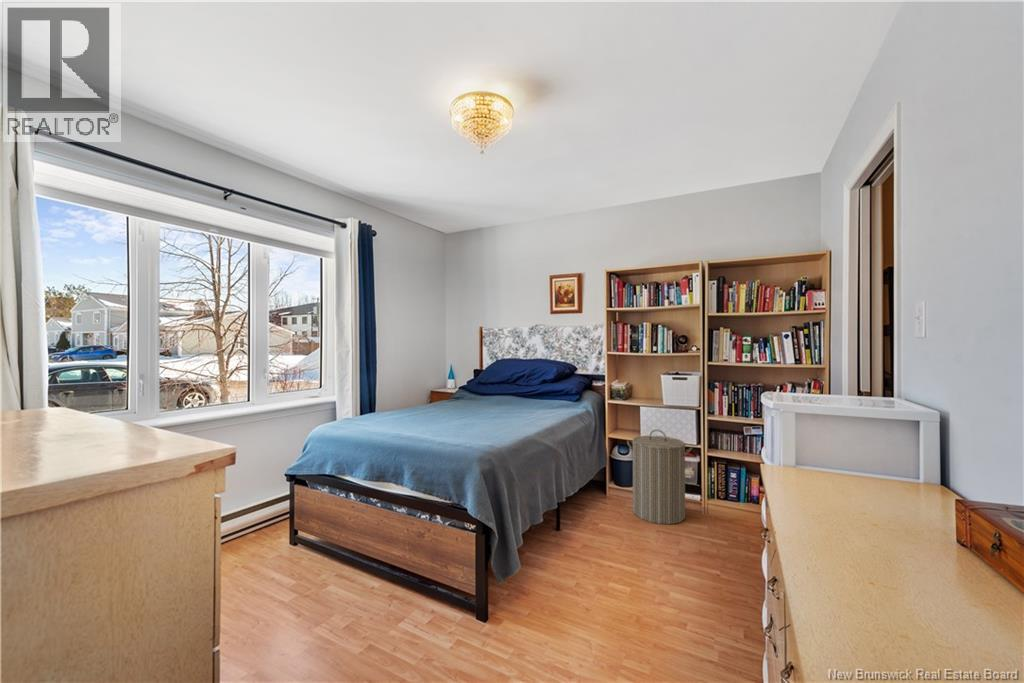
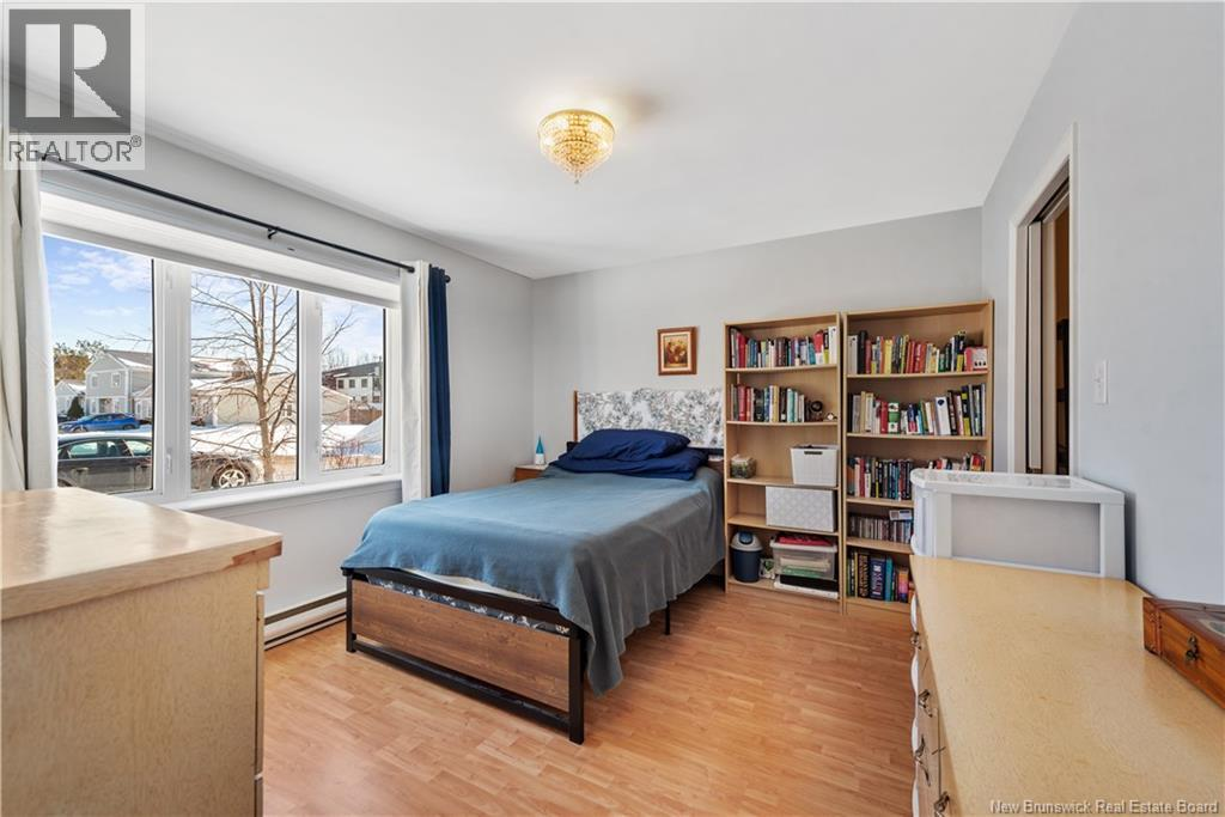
- laundry hamper [626,429,693,525]
